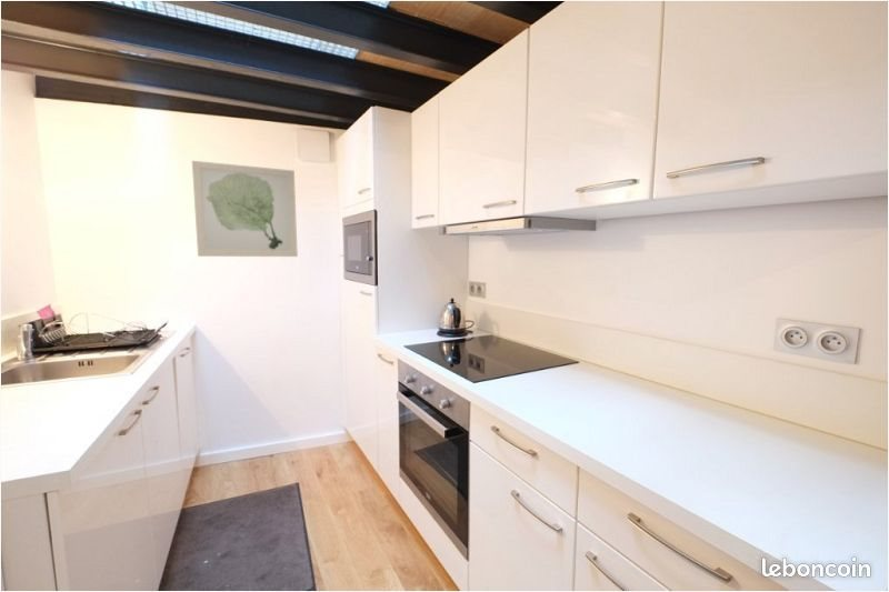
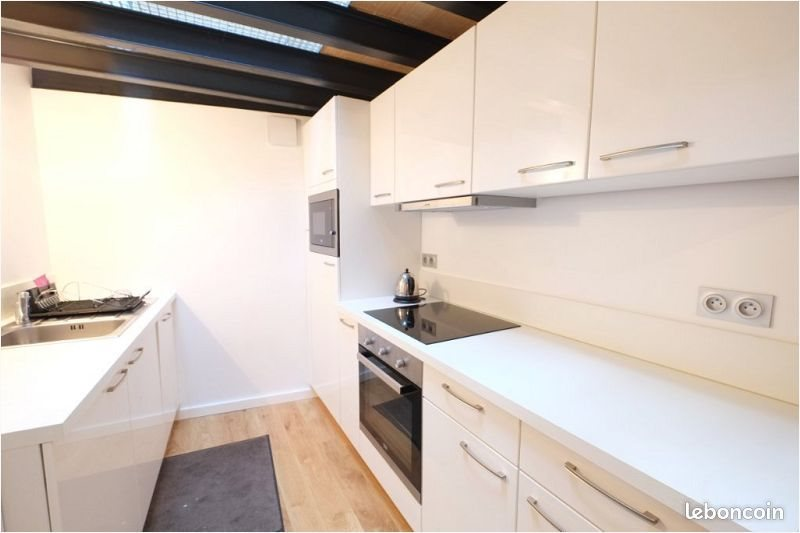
- wall art [191,160,299,258]
